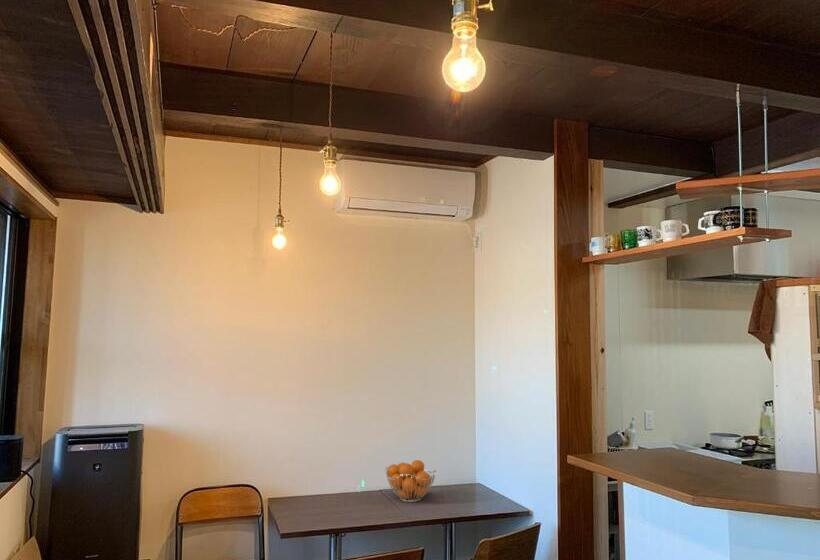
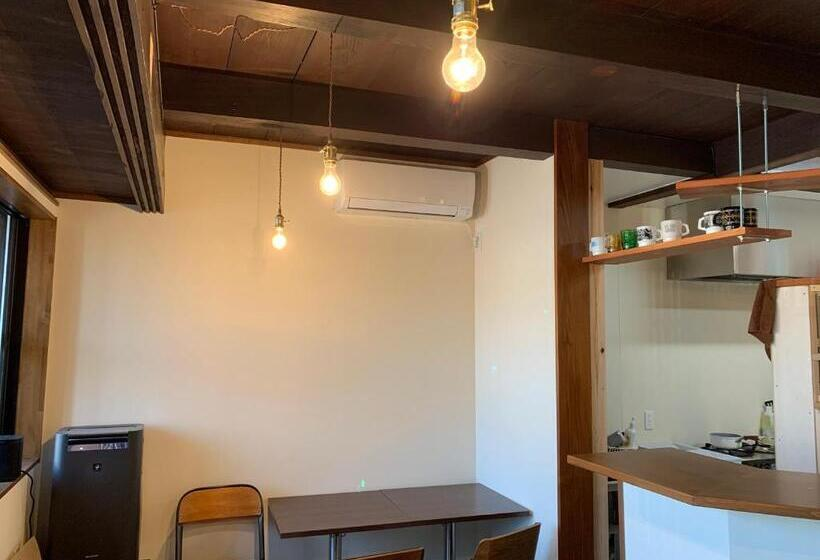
- fruit basket [385,459,437,503]
